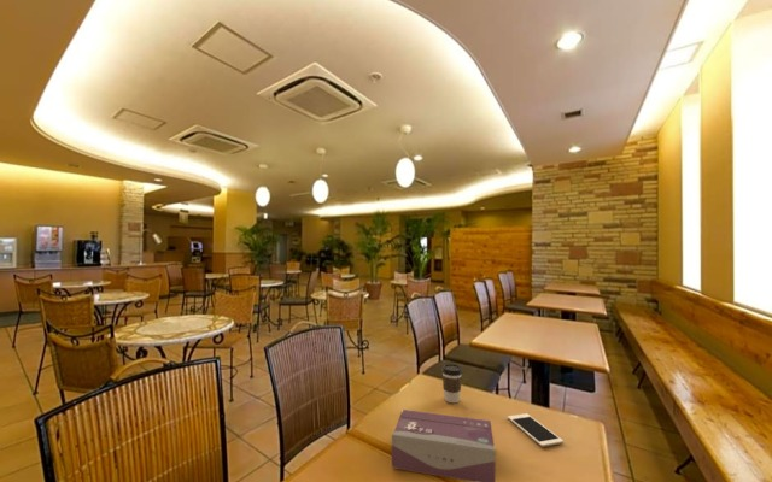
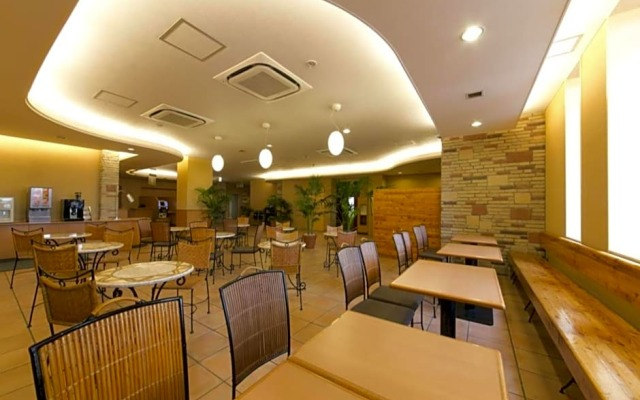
- tissue box [391,408,497,482]
- cell phone [507,412,565,448]
- coffee cup [440,363,463,404]
